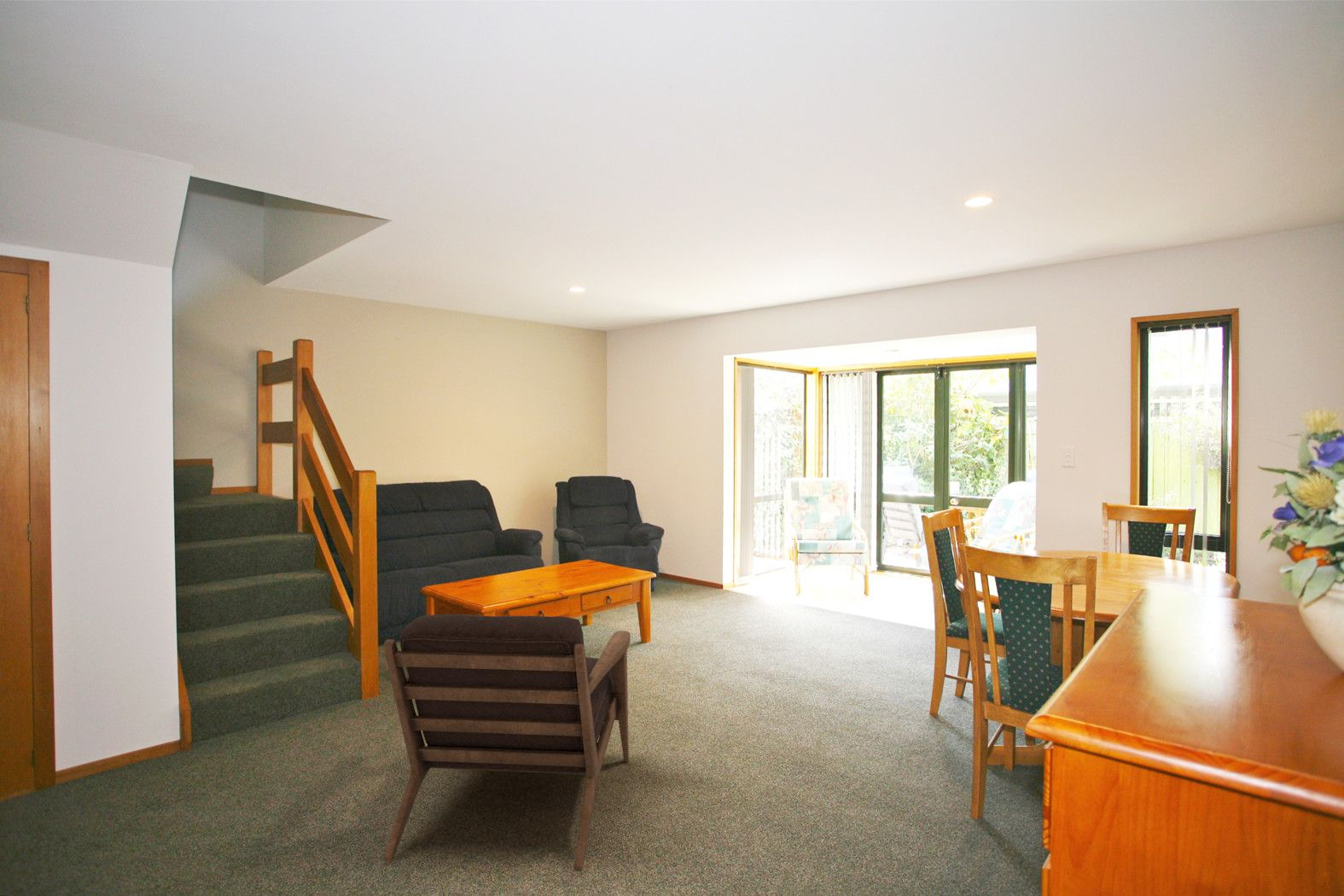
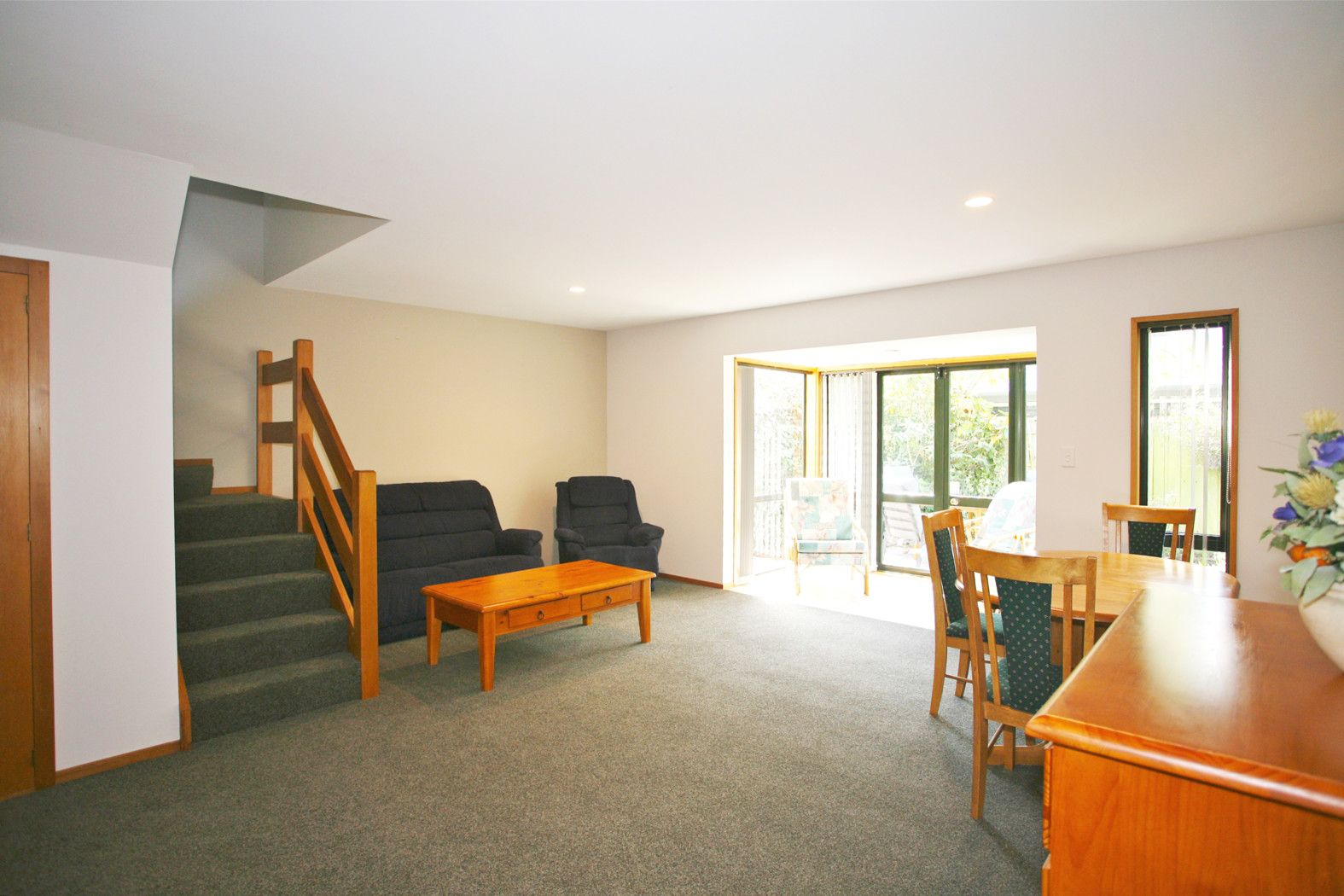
- armchair [383,614,631,872]
